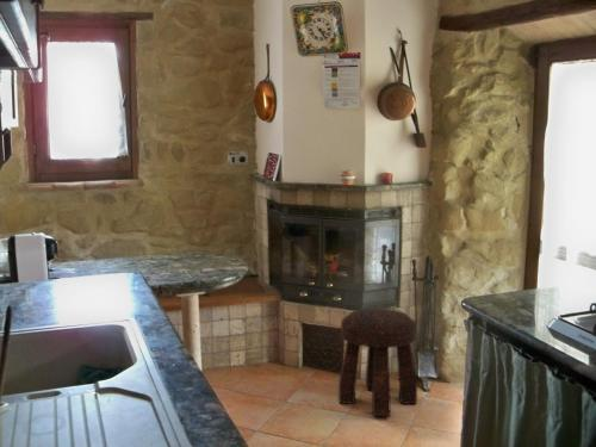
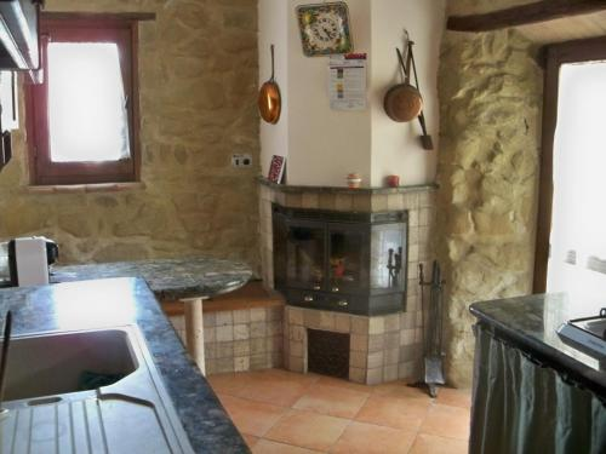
- stool [337,308,418,417]
